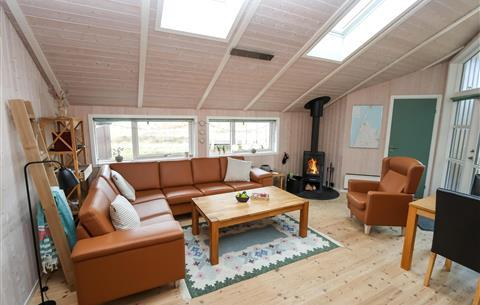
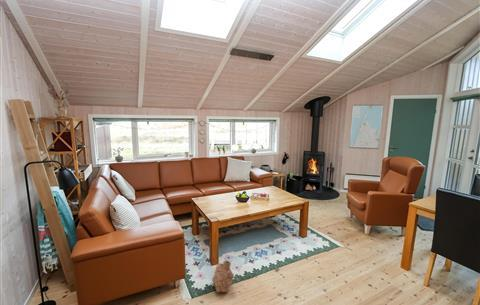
+ basket [211,260,235,293]
